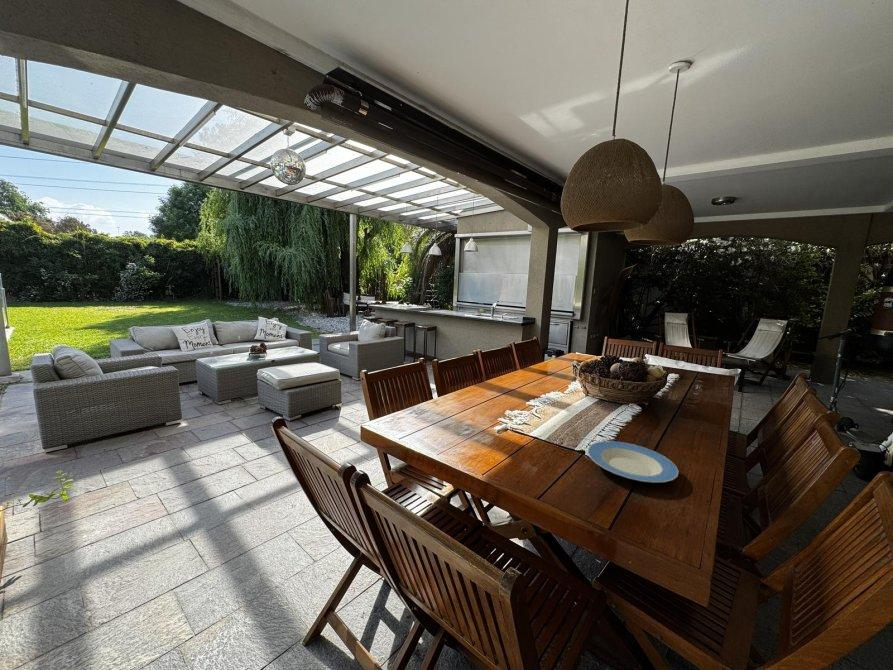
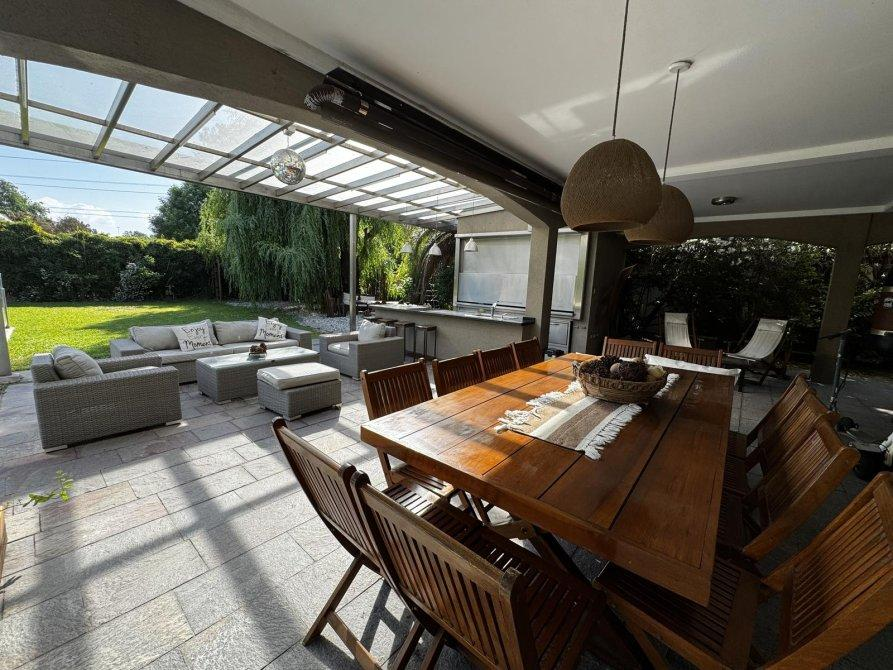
- plate [587,440,680,484]
